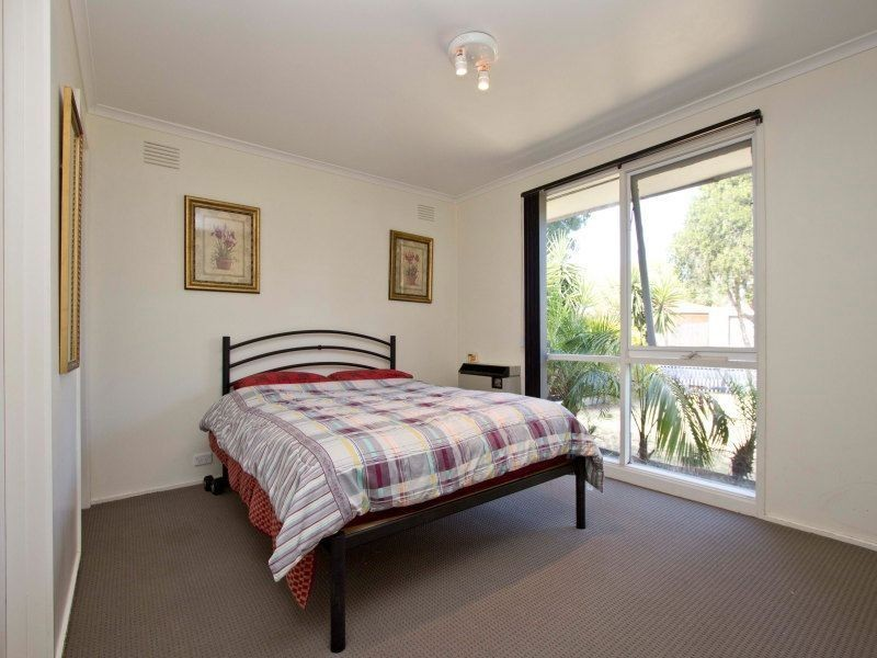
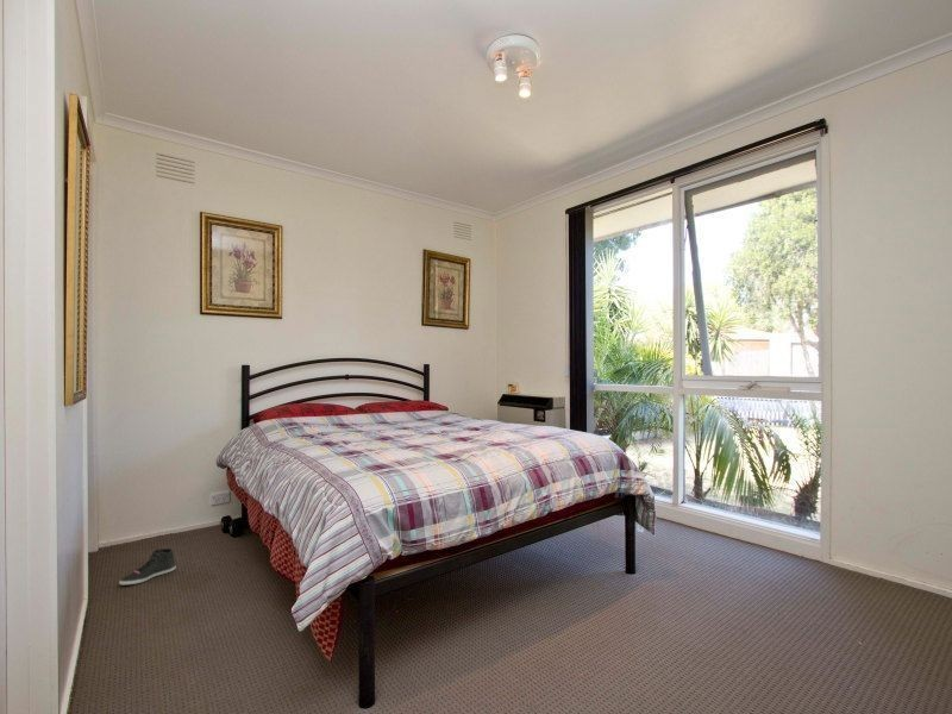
+ sneaker [118,547,177,585]
